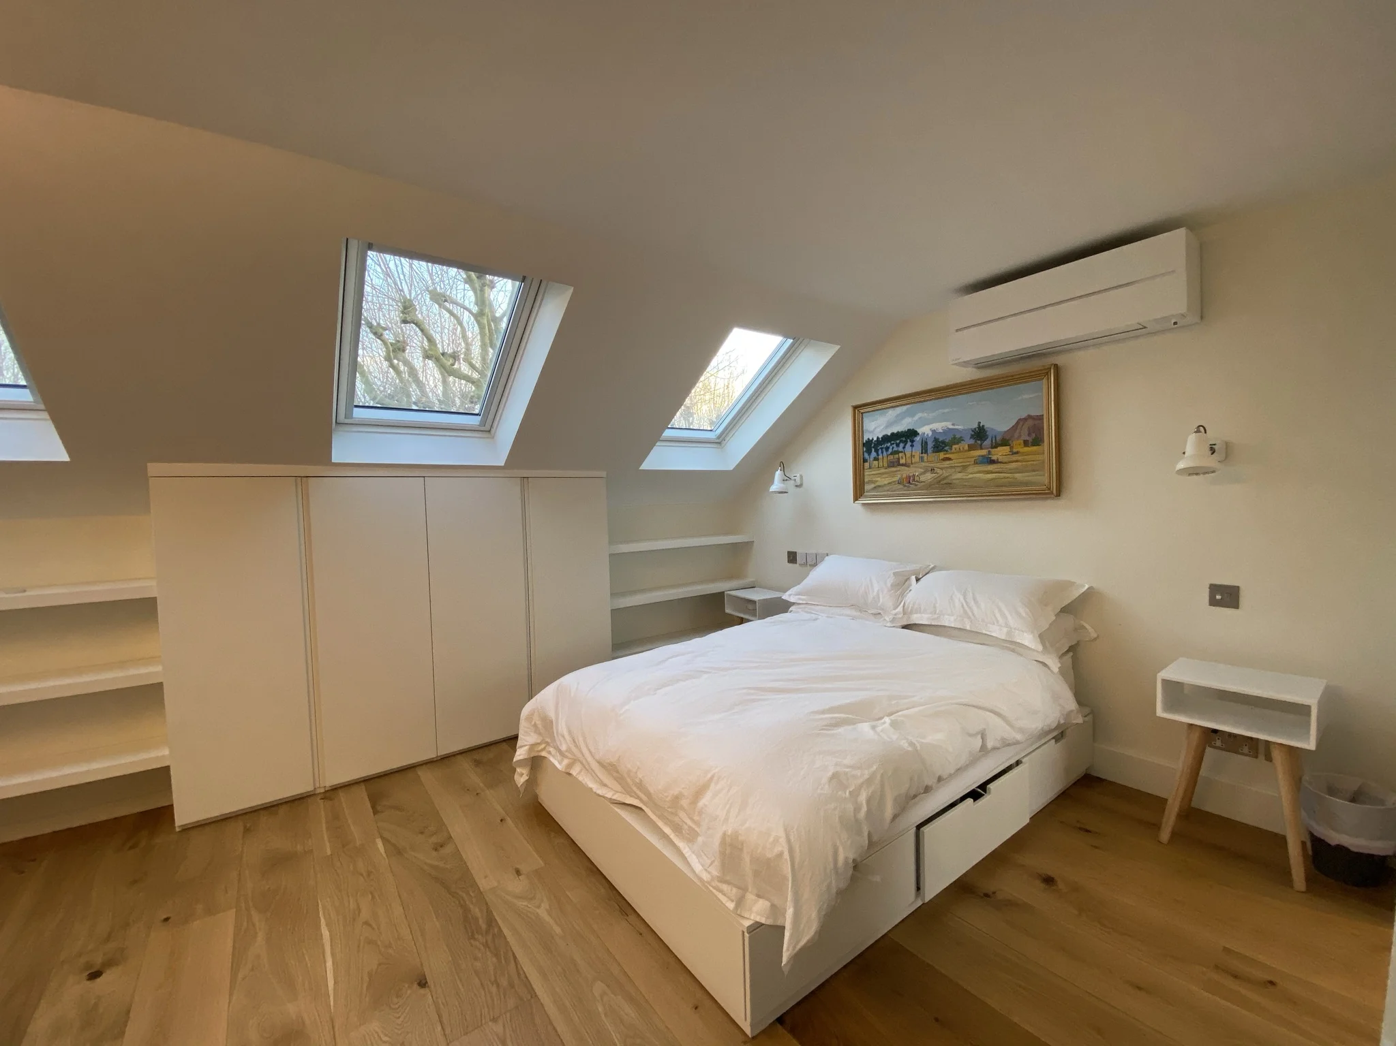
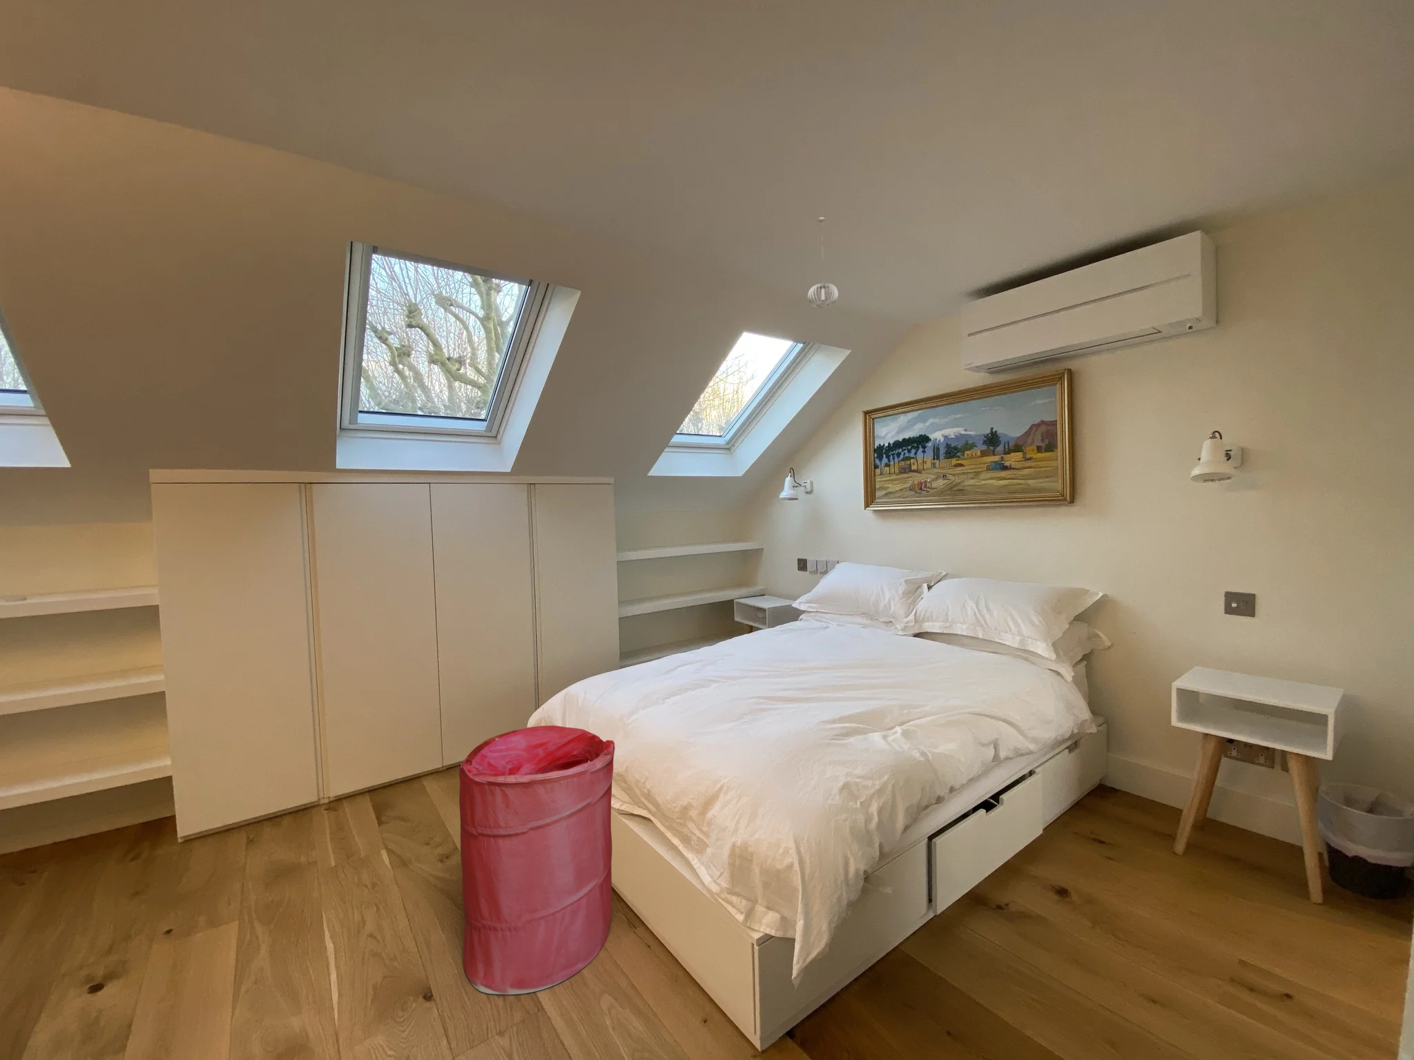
+ pendant light [807,217,838,308]
+ laundry hamper [458,725,616,995]
